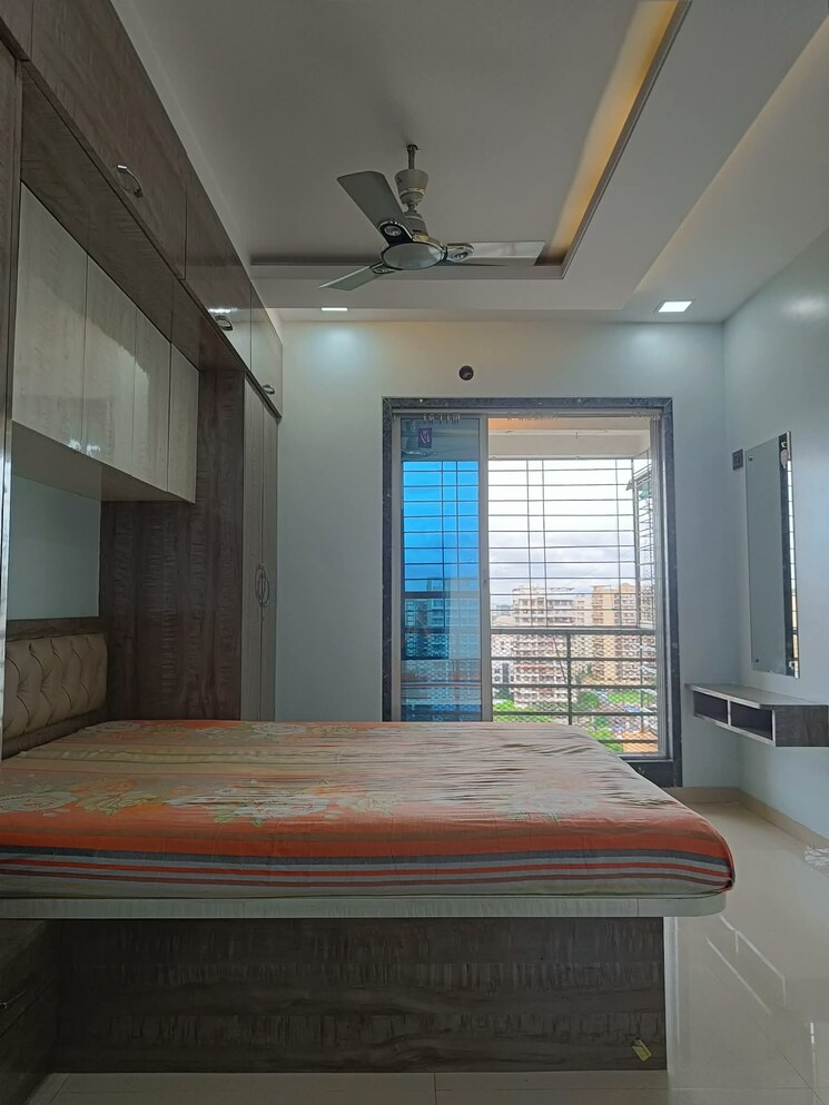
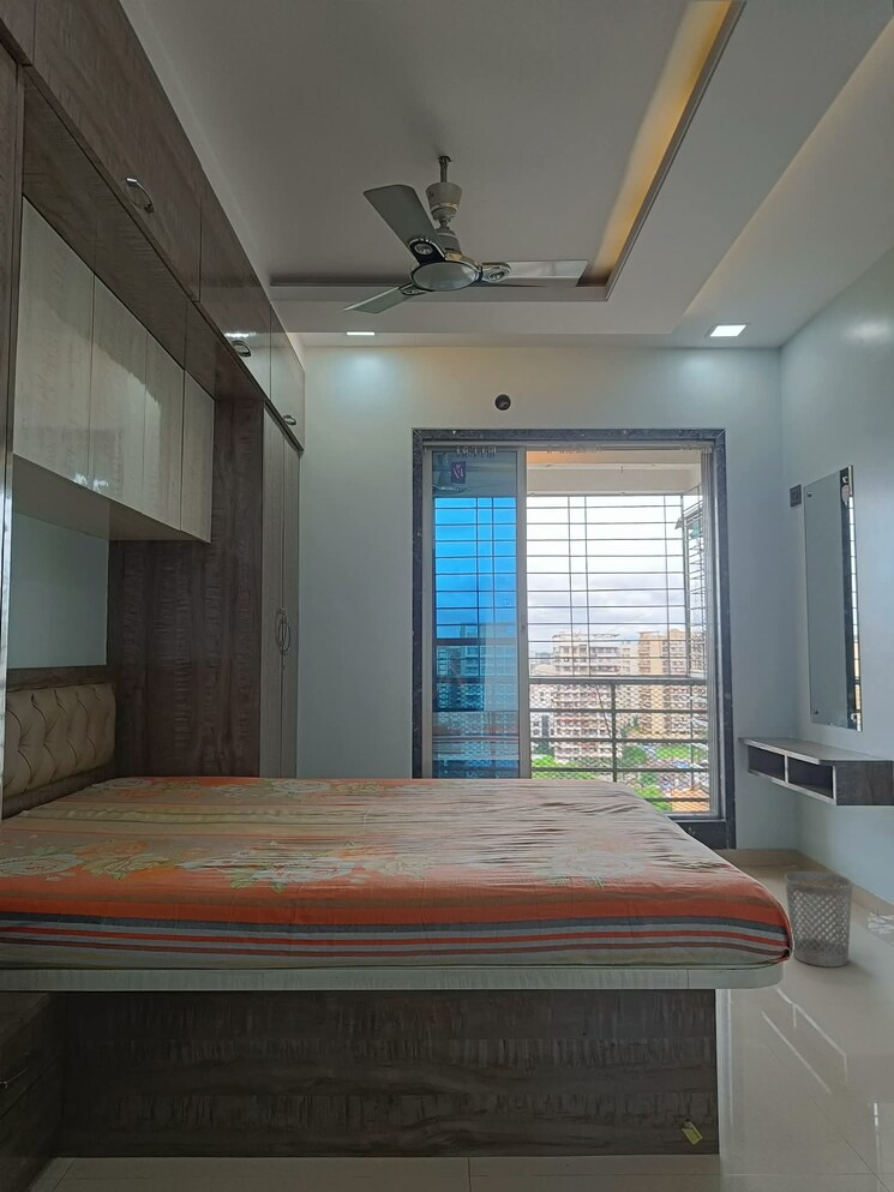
+ wastebasket [784,870,853,969]
